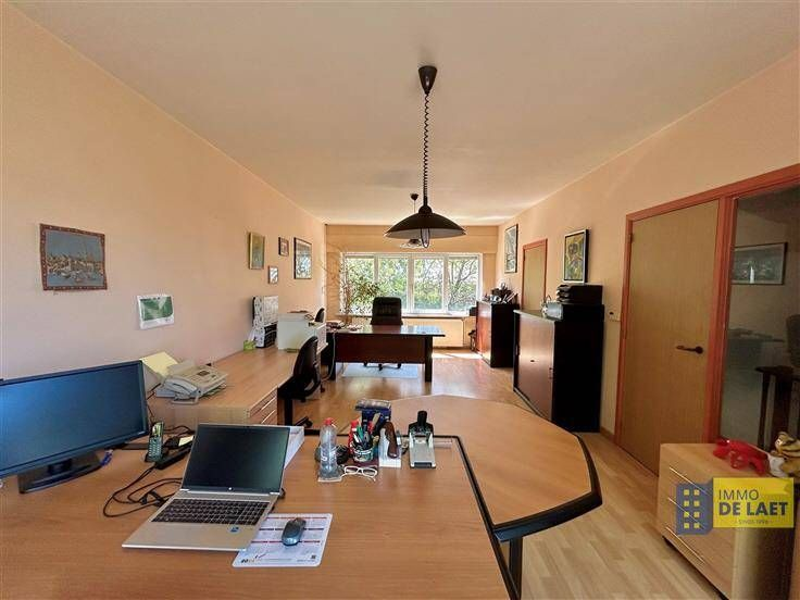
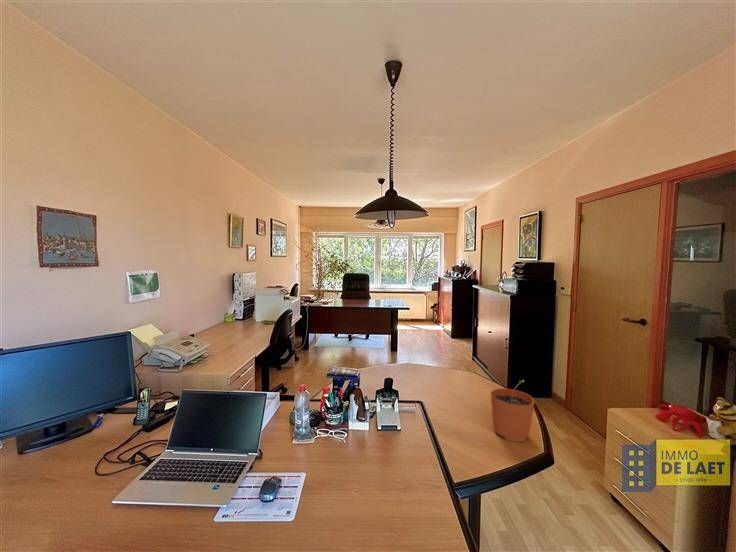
+ plant pot [490,379,536,443]
